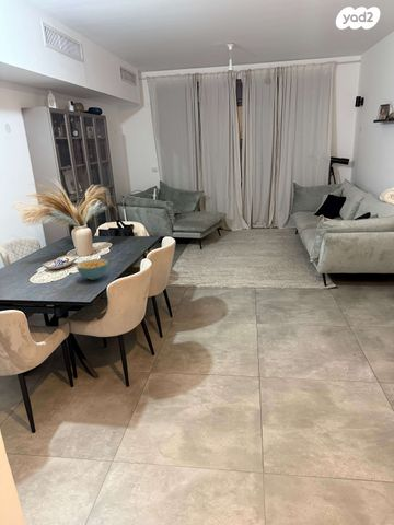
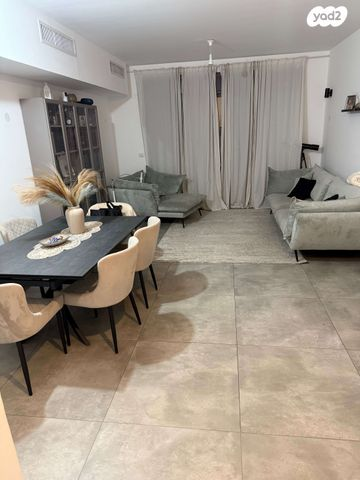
- cereal bowl [76,258,109,281]
